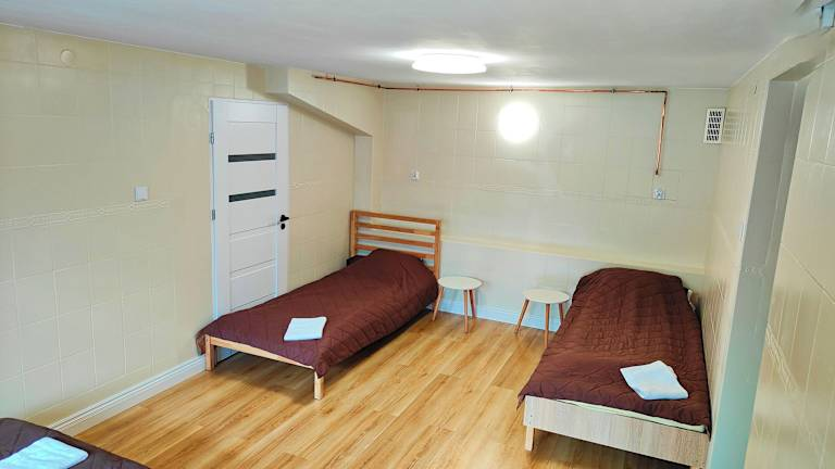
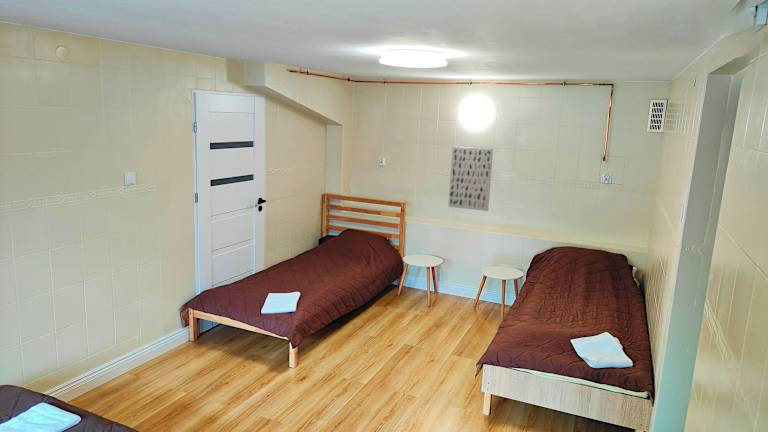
+ wall art [447,146,494,212]
